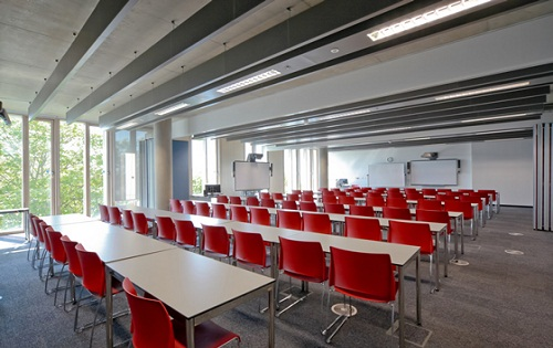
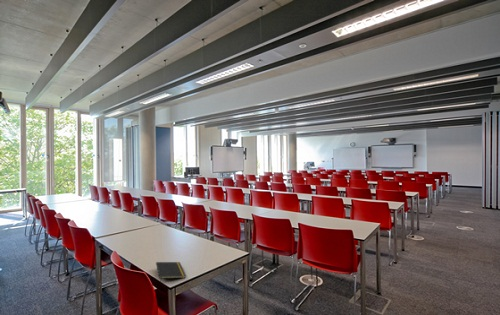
+ notepad [155,261,187,285]
